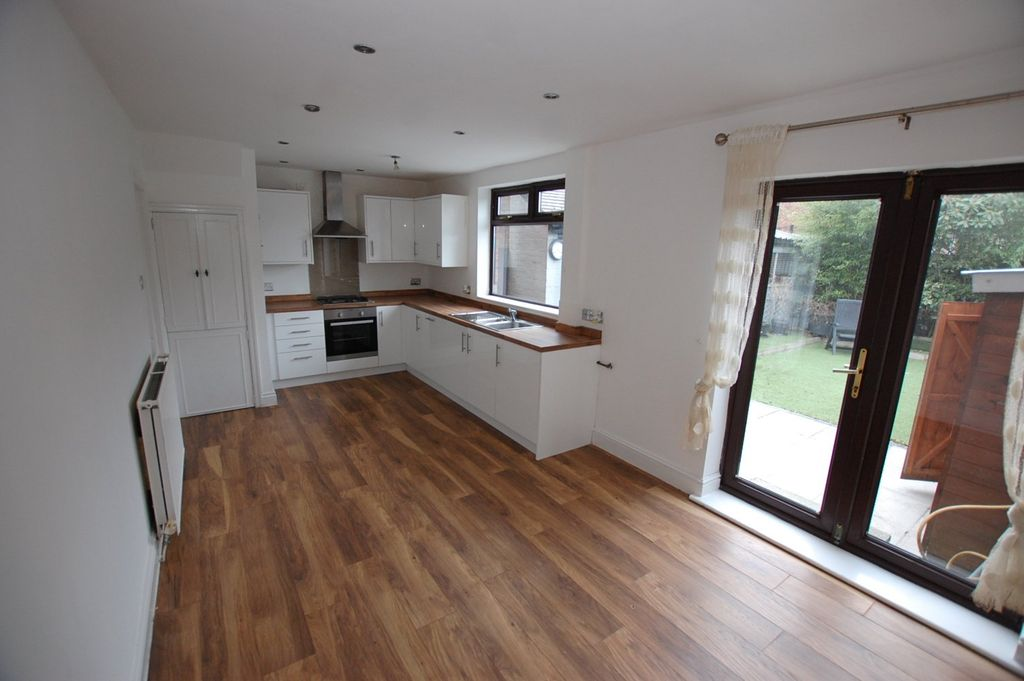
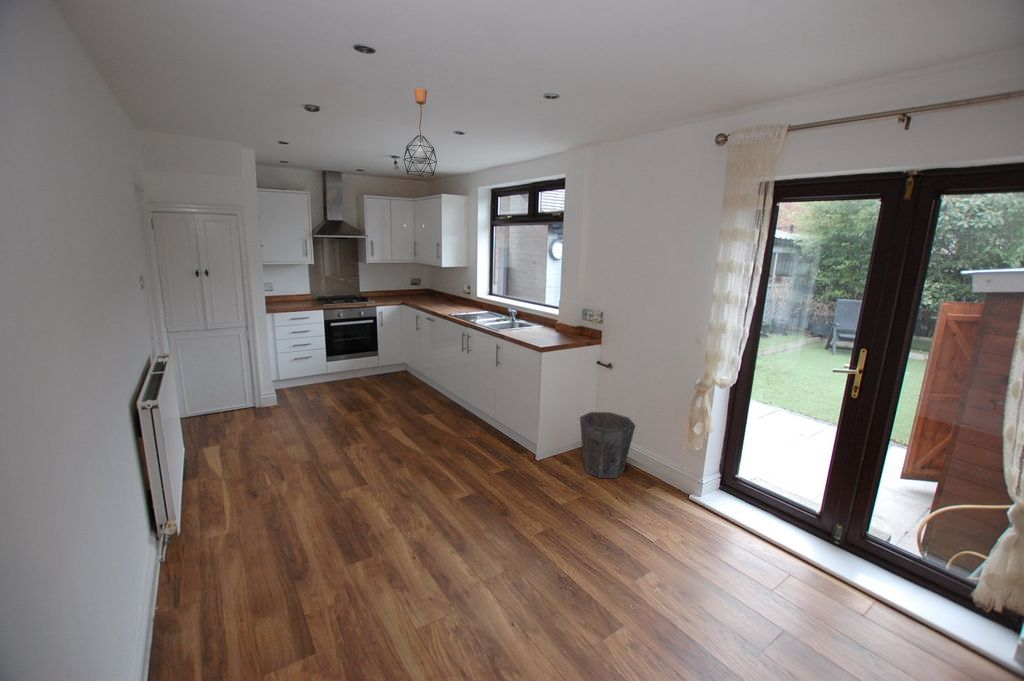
+ pendant light [403,87,438,177]
+ waste bin [579,411,637,479]
